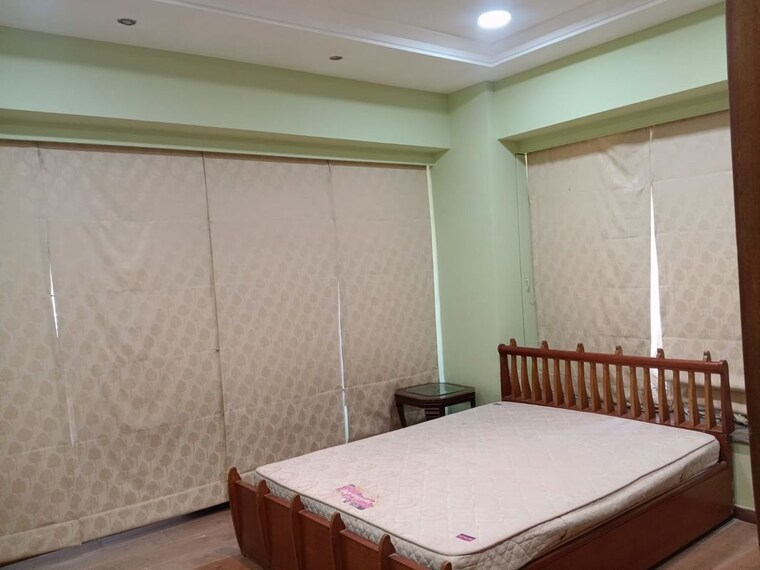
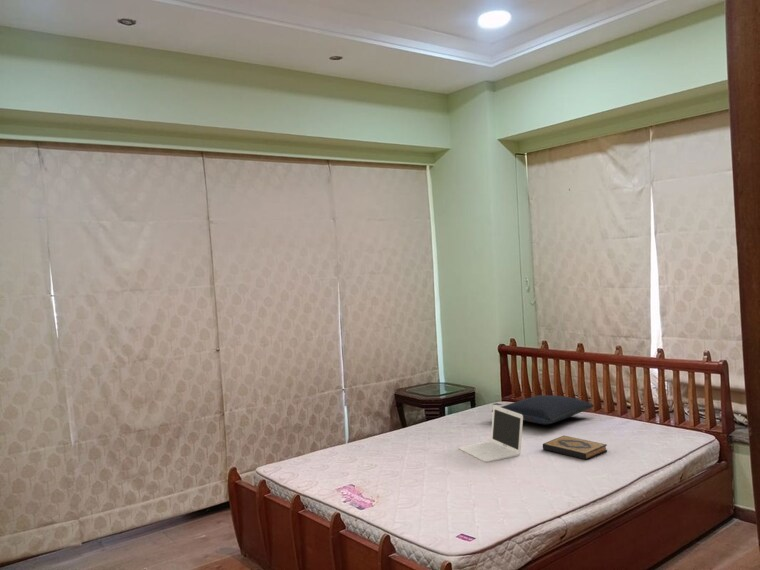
+ hardback book [542,435,608,460]
+ pillow [491,394,595,425]
+ laptop [458,404,524,463]
